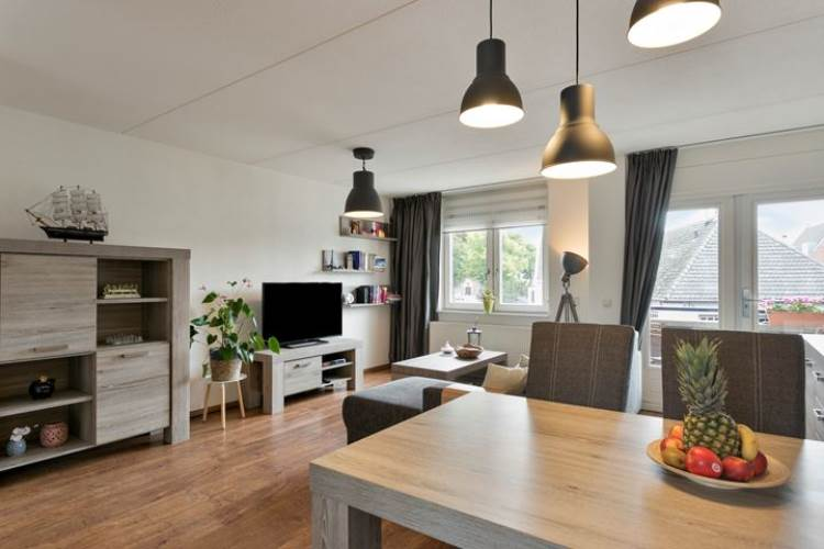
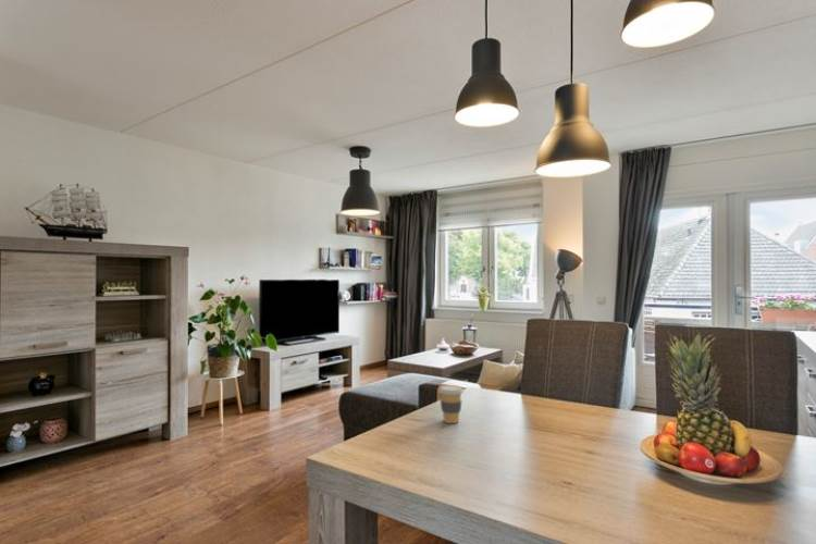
+ coffee cup [437,384,465,424]
